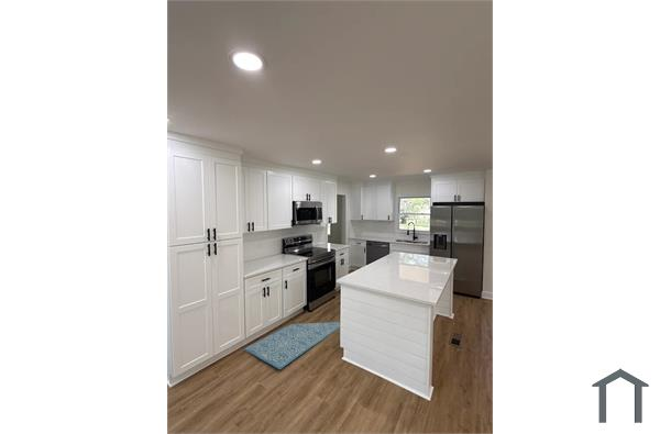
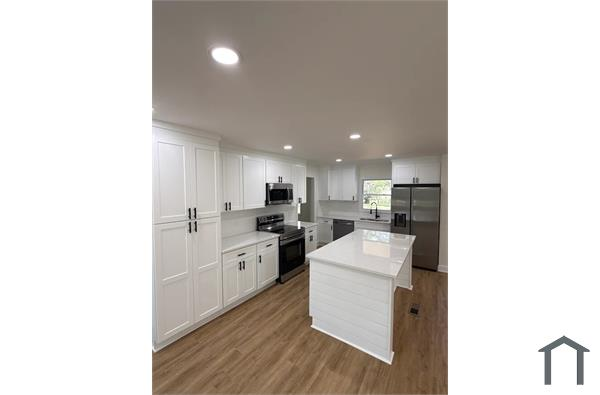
- rug [242,321,341,370]
